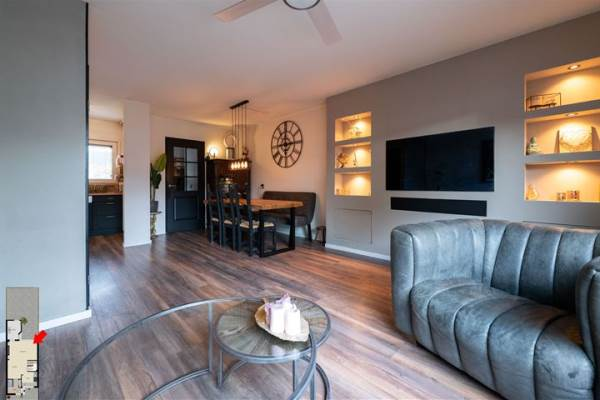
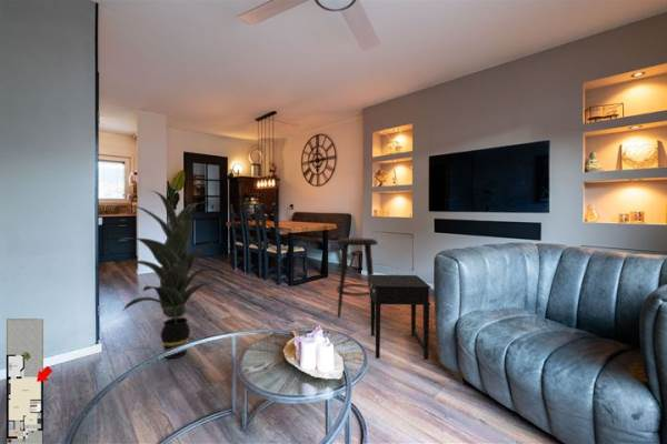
+ indoor plant [117,189,229,360]
+ stool [335,238,379,319]
+ side table [370,274,432,361]
